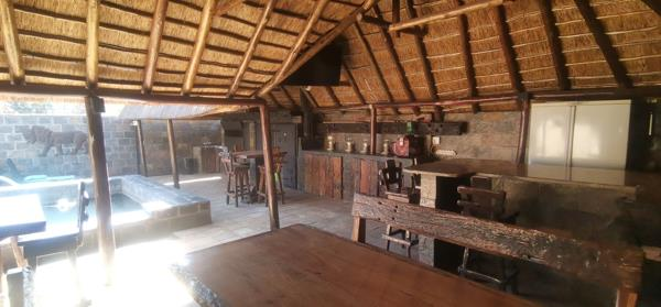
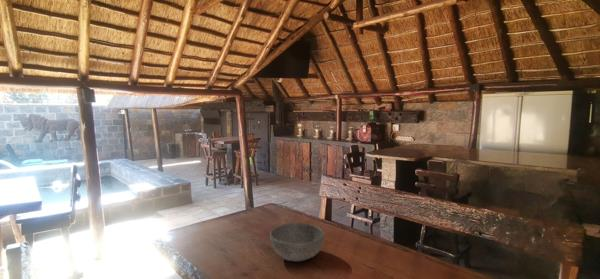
+ bowl [269,221,325,262]
